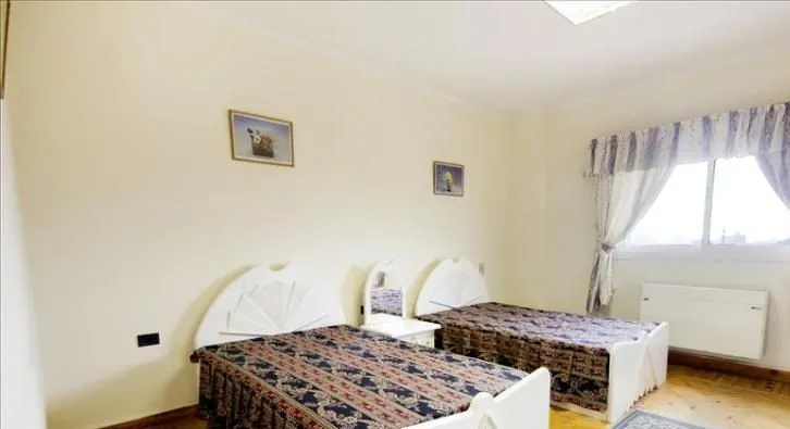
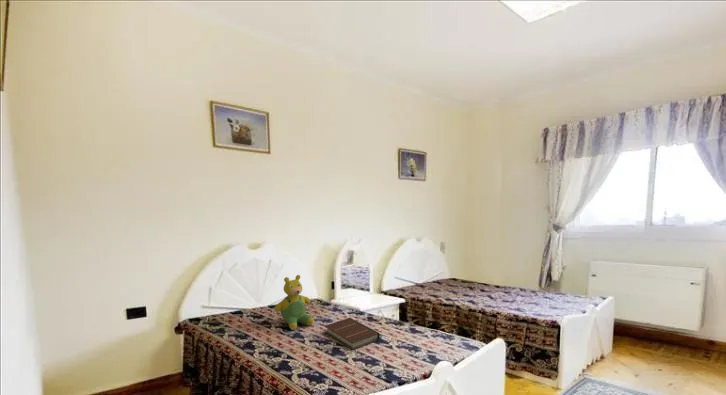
+ book [324,317,381,351]
+ teddy bear [274,274,315,331]
